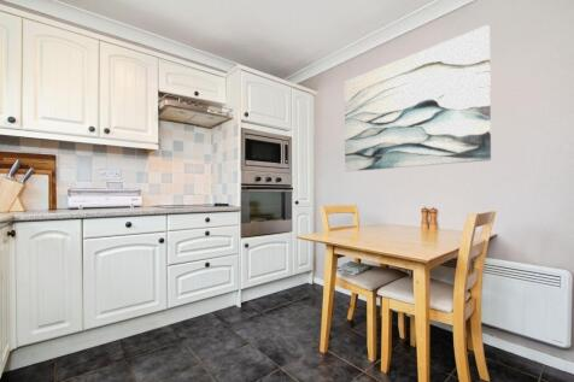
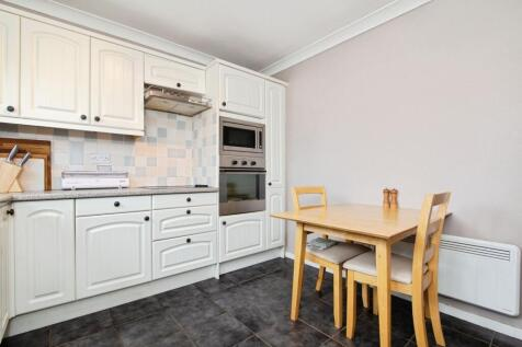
- wall art [344,24,492,172]
